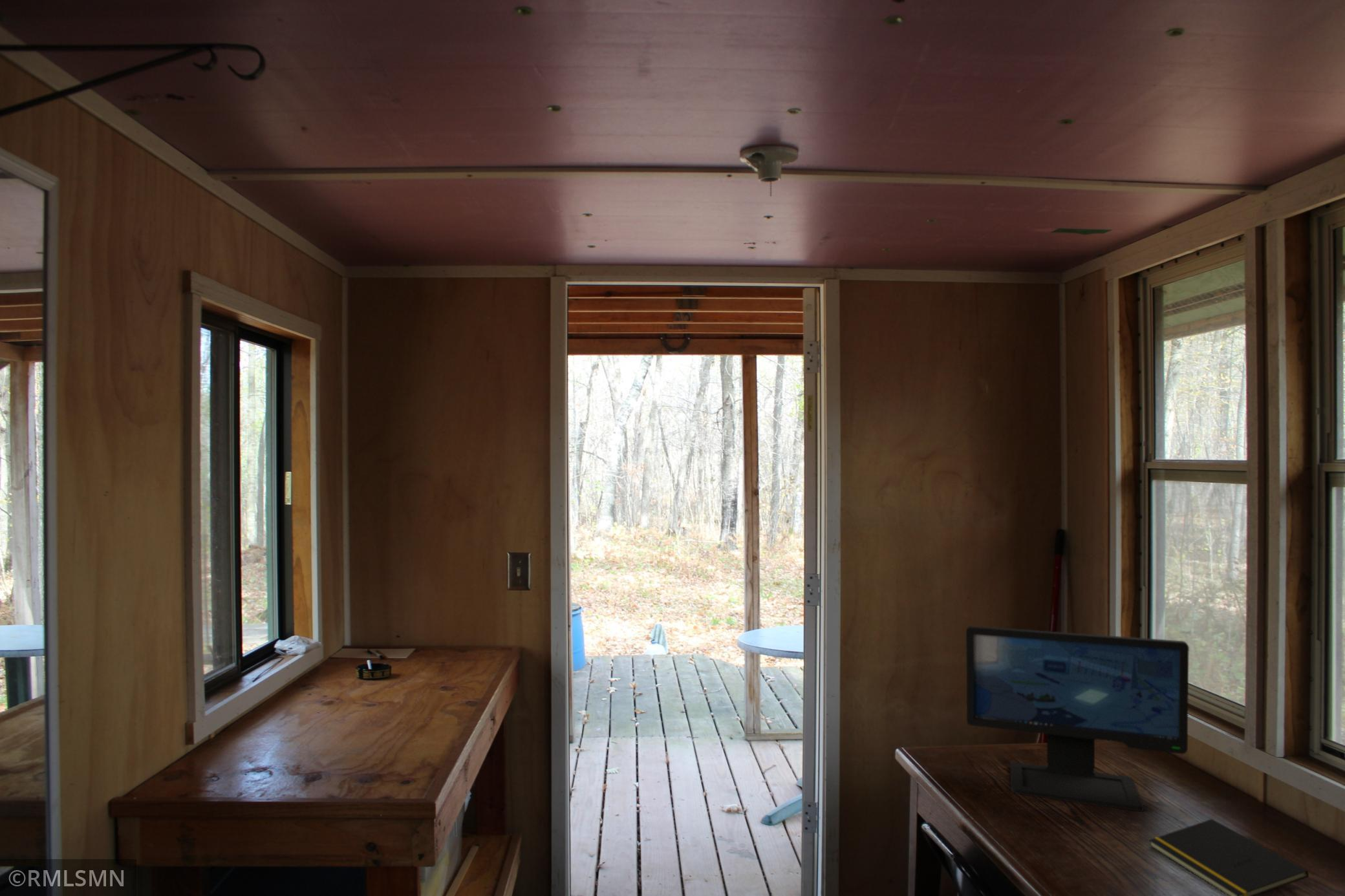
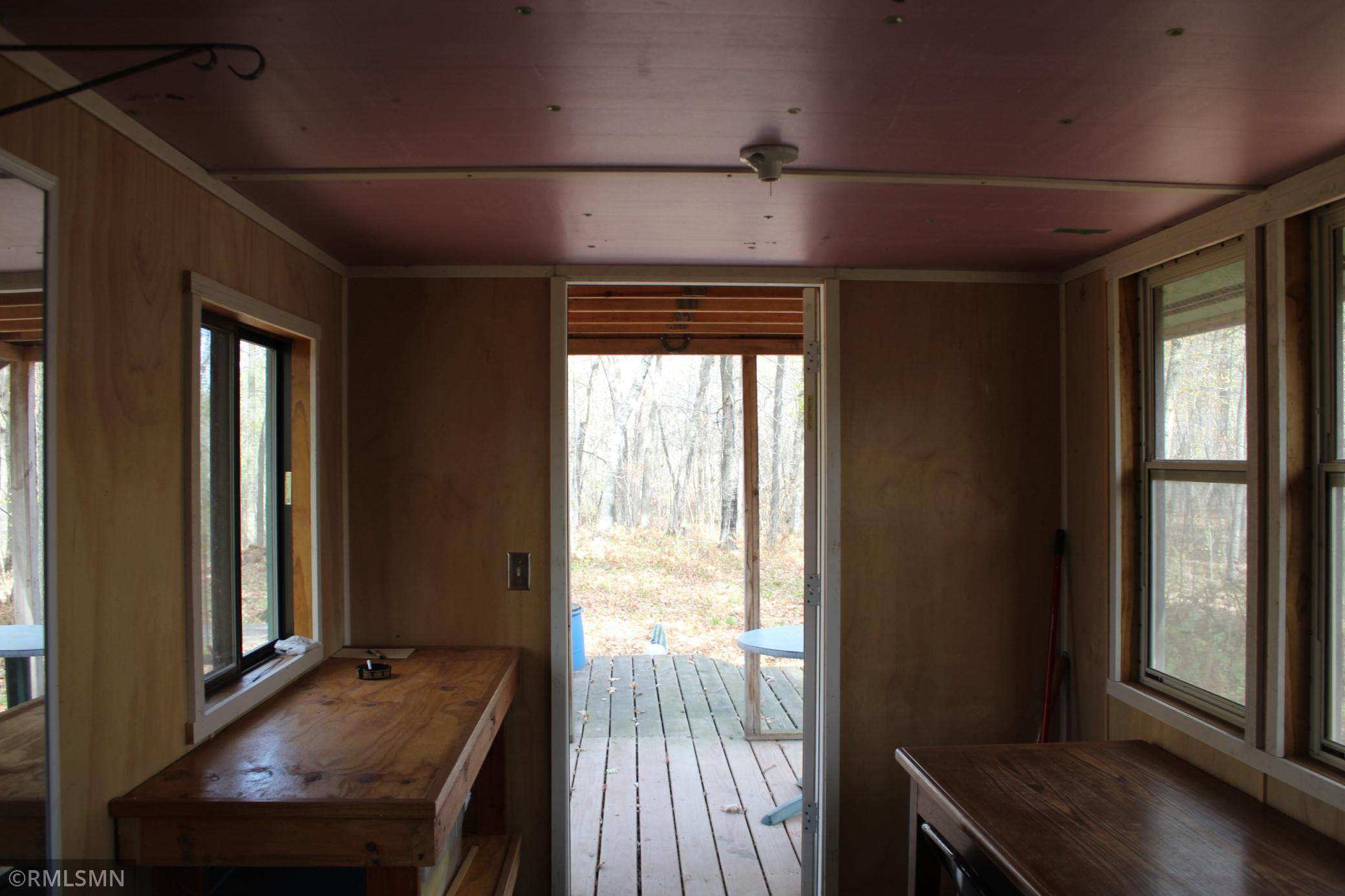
- notepad [1148,818,1309,896]
- computer monitor [965,625,1190,812]
